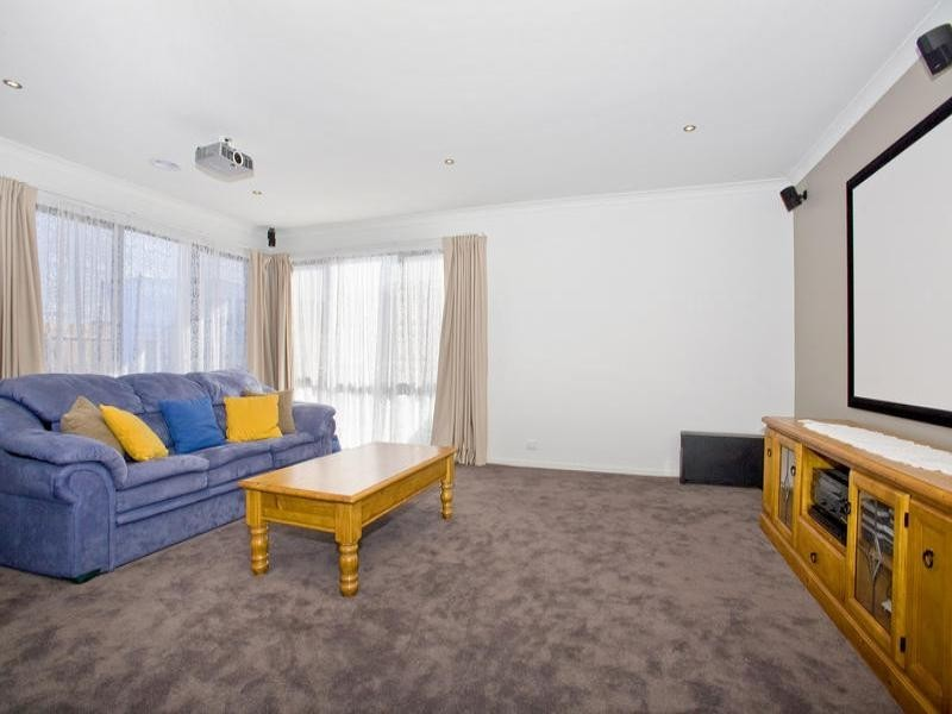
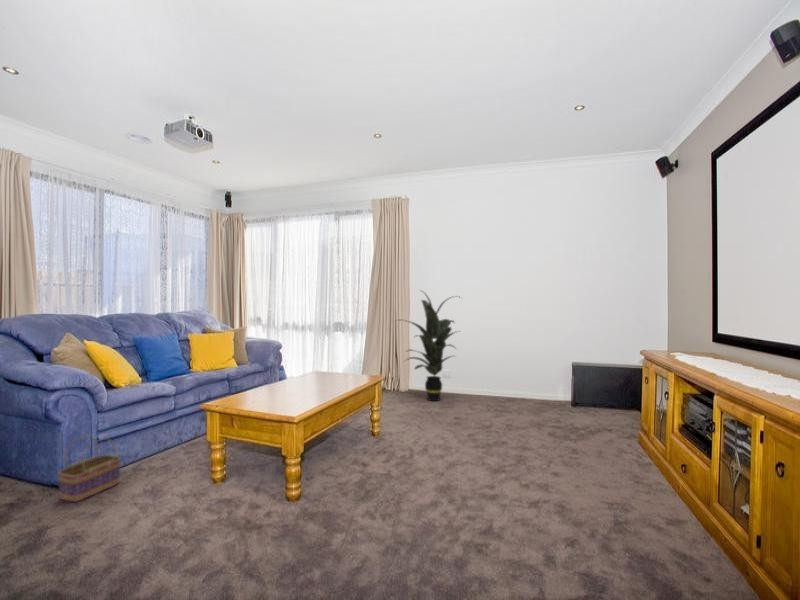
+ indoor plant [395,289,463,402]
+ basket [57,435,122,503]
